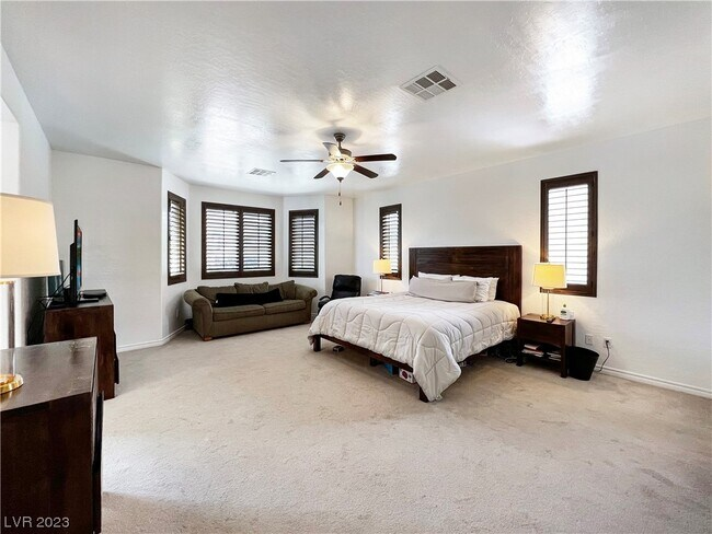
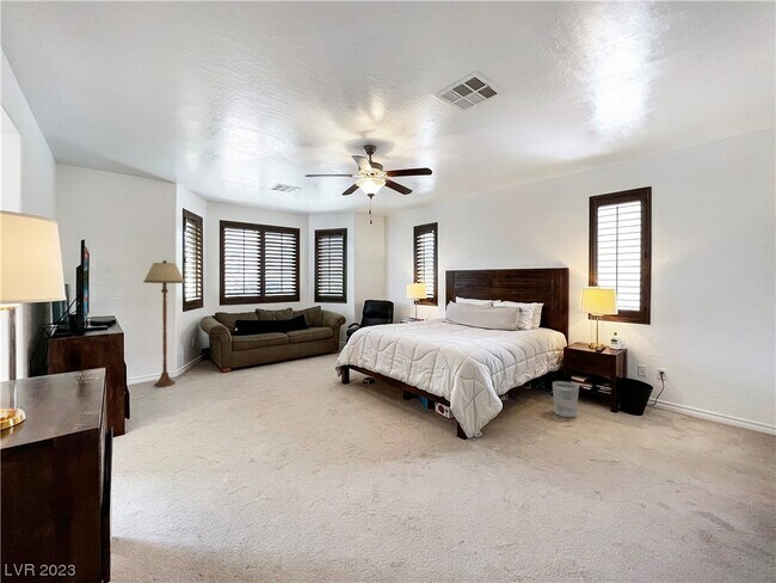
+ floor lamp [142,259,186,388]
+ wastebasket [552,380,580,418]
